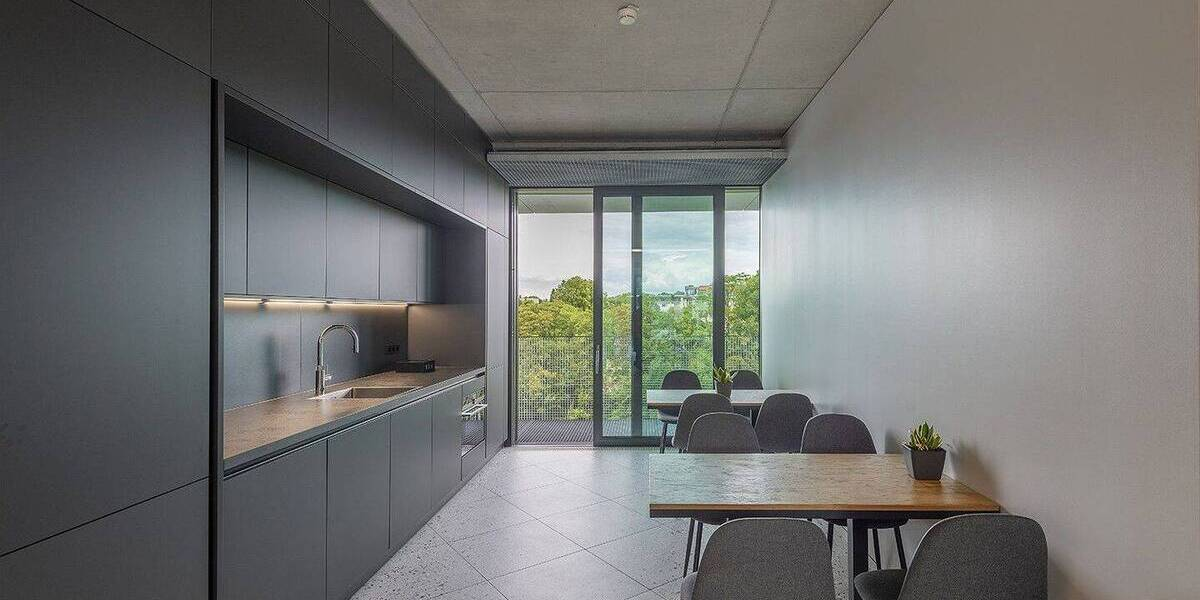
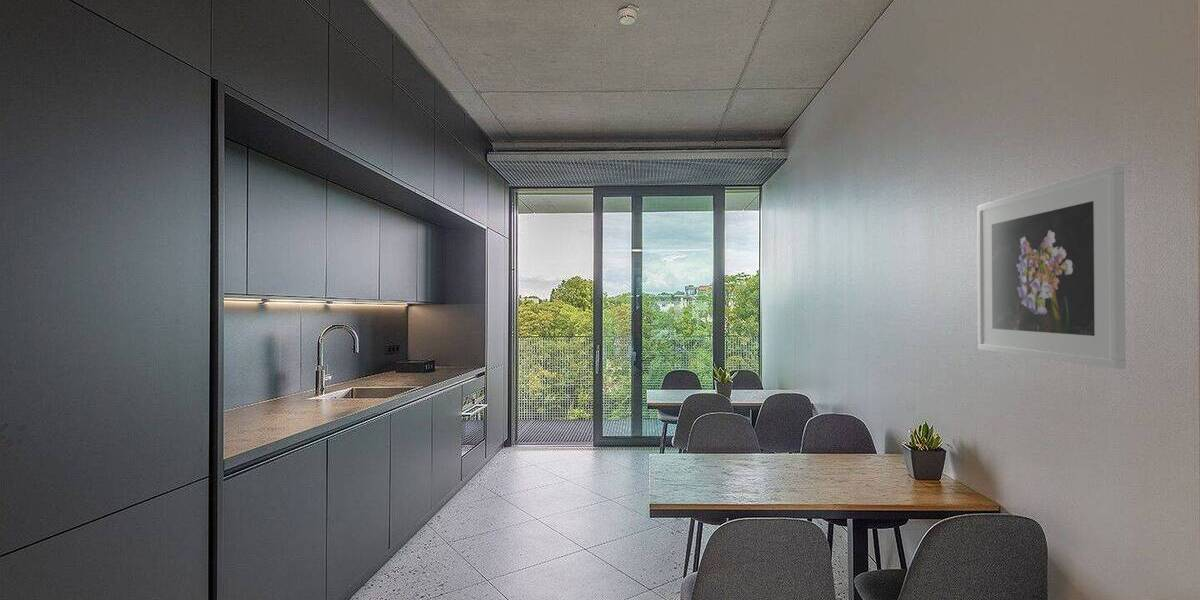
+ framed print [976,164,1126,370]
